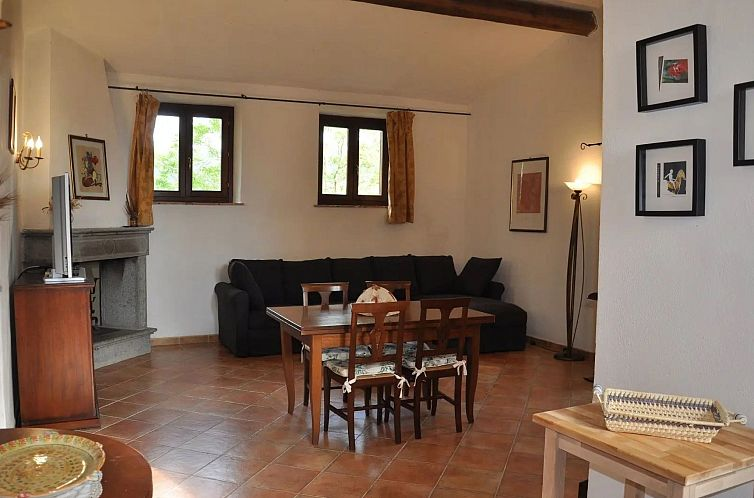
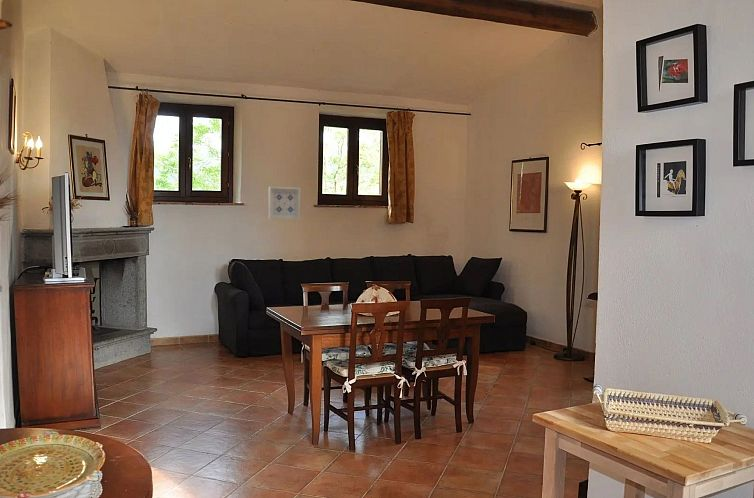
+ wall art [268,185,301,221]
